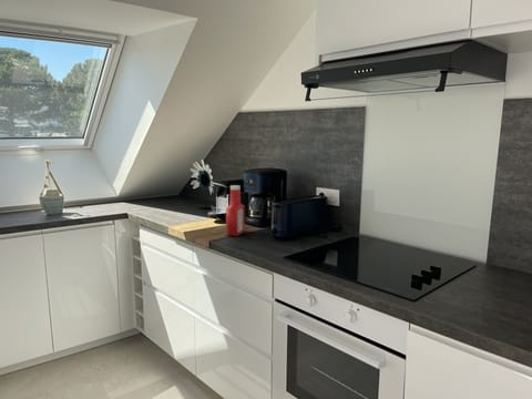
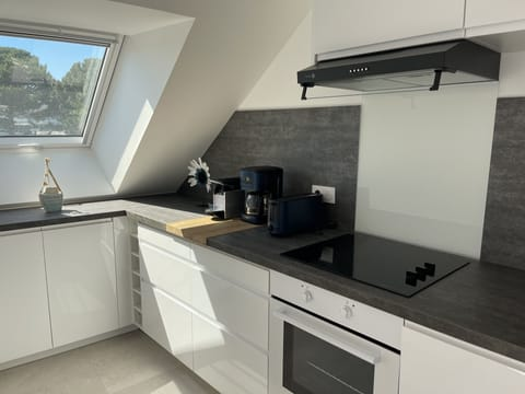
- soap bottle [225,184,246,237]
